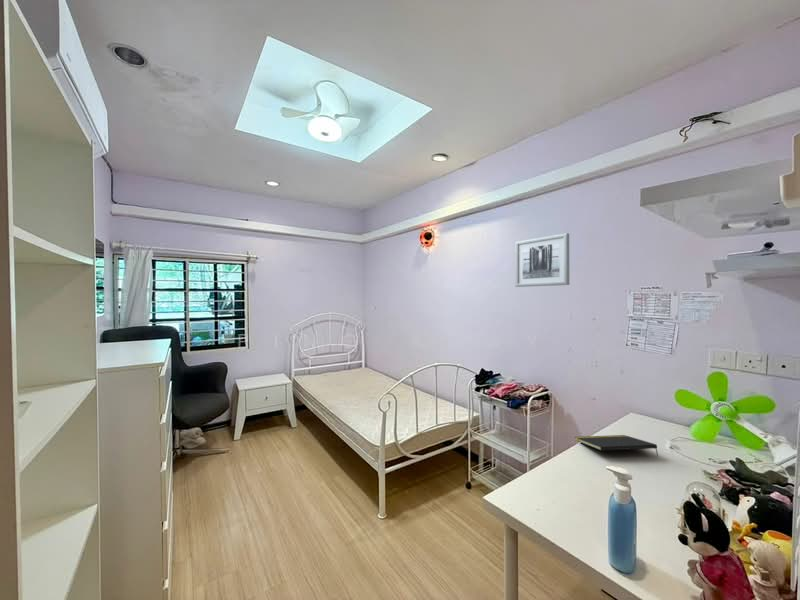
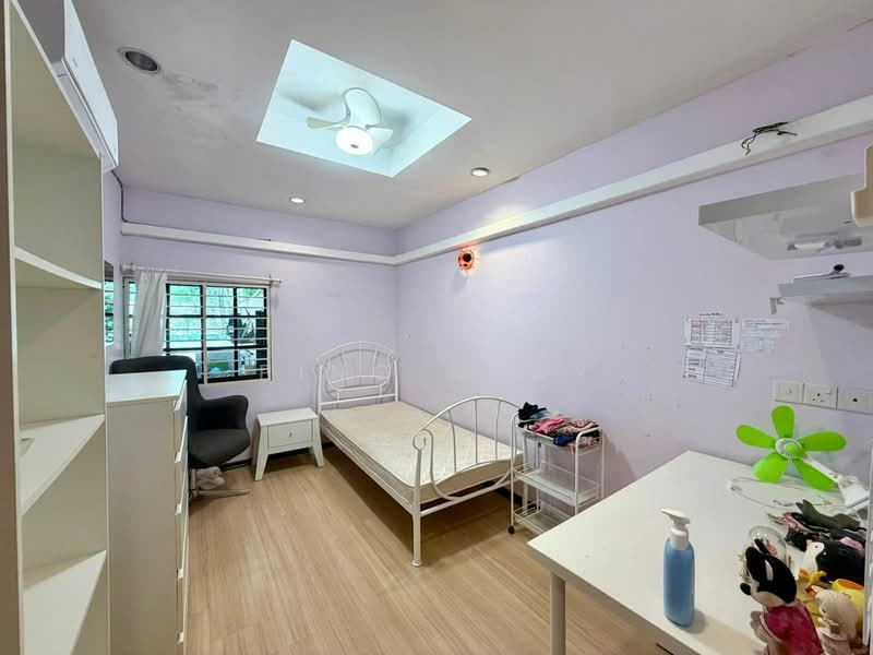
- notepad [574,434,659,457]
- wall art [514,232,570,288]
